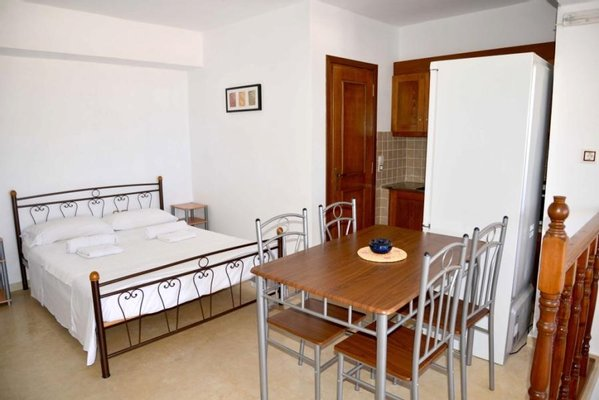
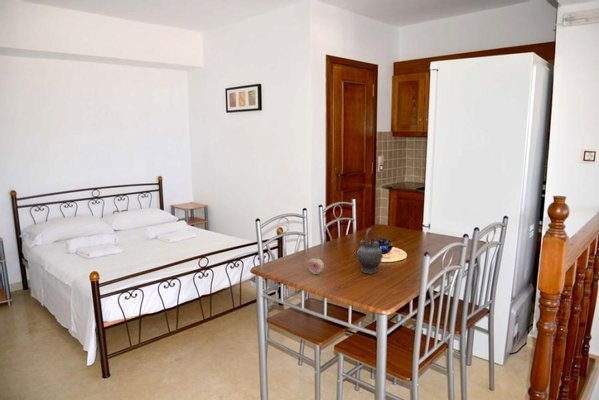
+ teapot [356,227,384,274]
+ fruit [307,257,325,275]
